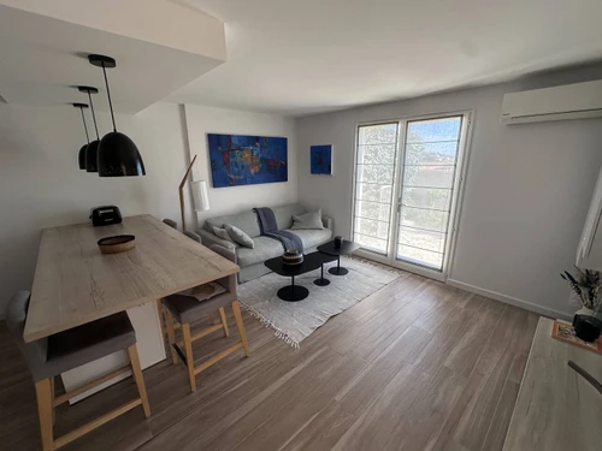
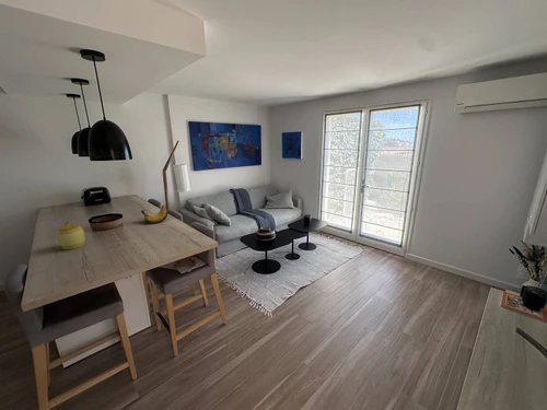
+ jar [57,221,86,250]
+ banana bunch [140,204,168,225]
